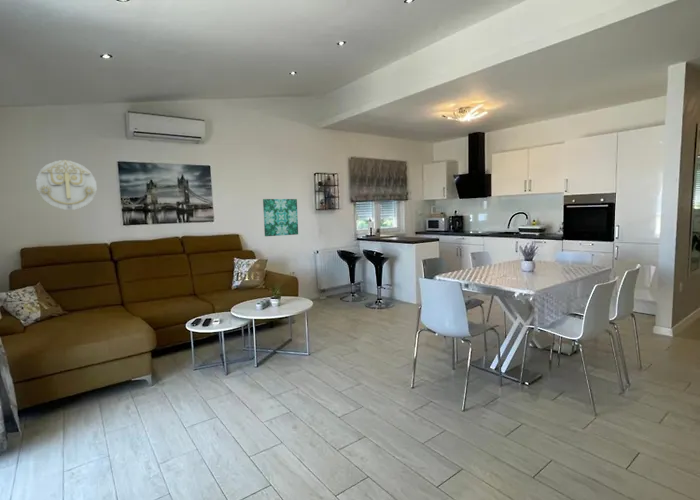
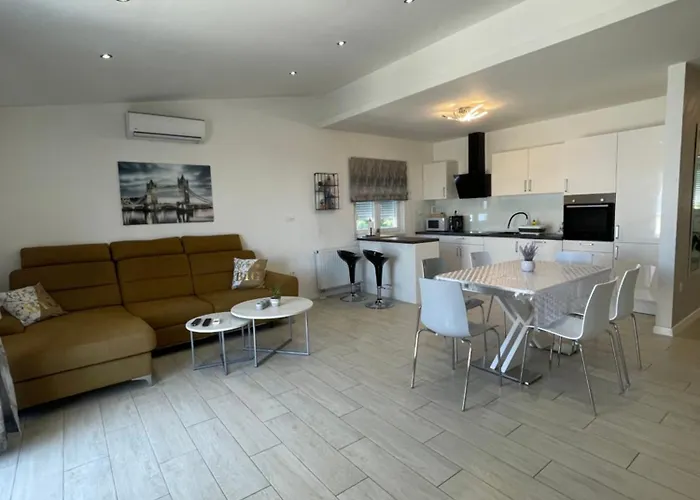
- wall art [262,198,299,237]
- wall decoration [35,159,98,211]
